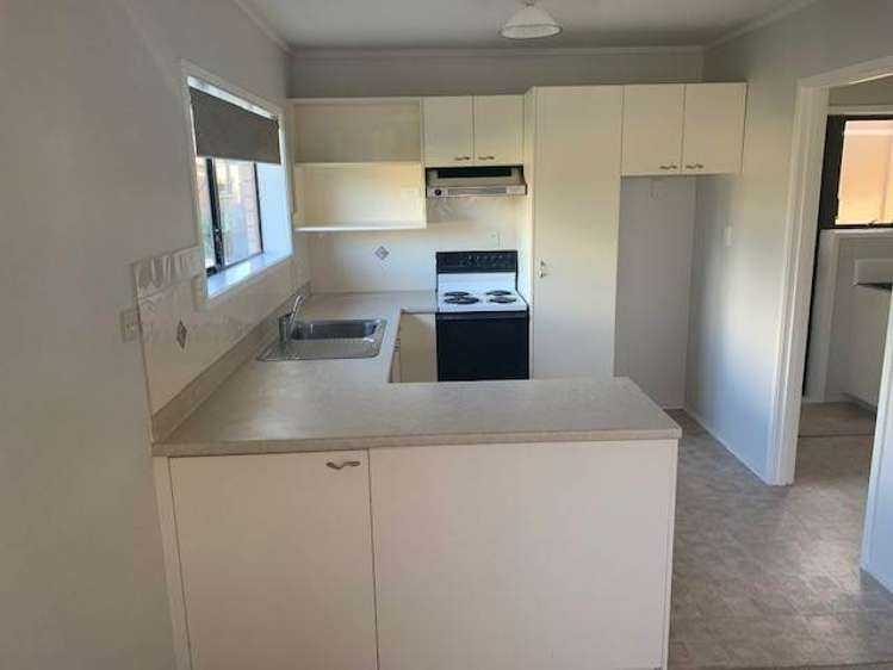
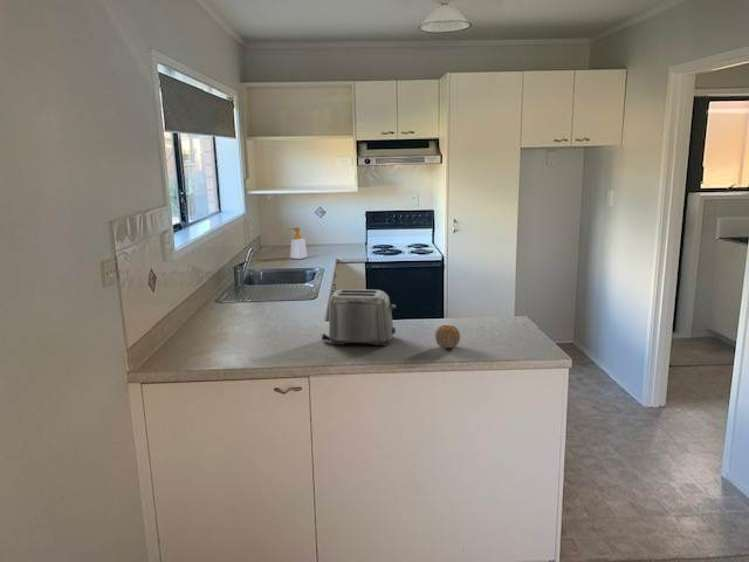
+ fruit [434,324,461,349]
+ toaster [320,288,397,347]
+ soap bottle [289,227,308,260]
